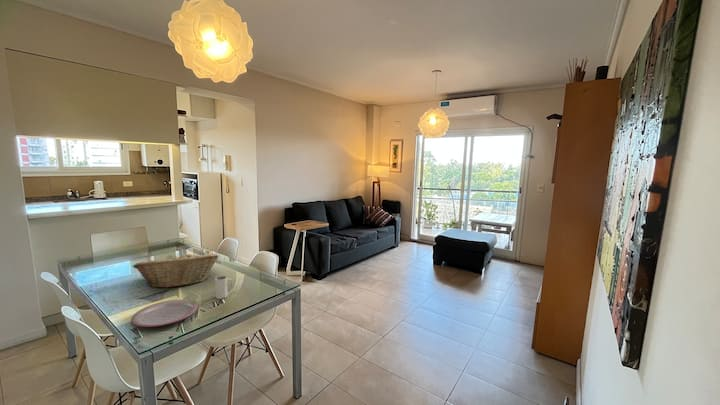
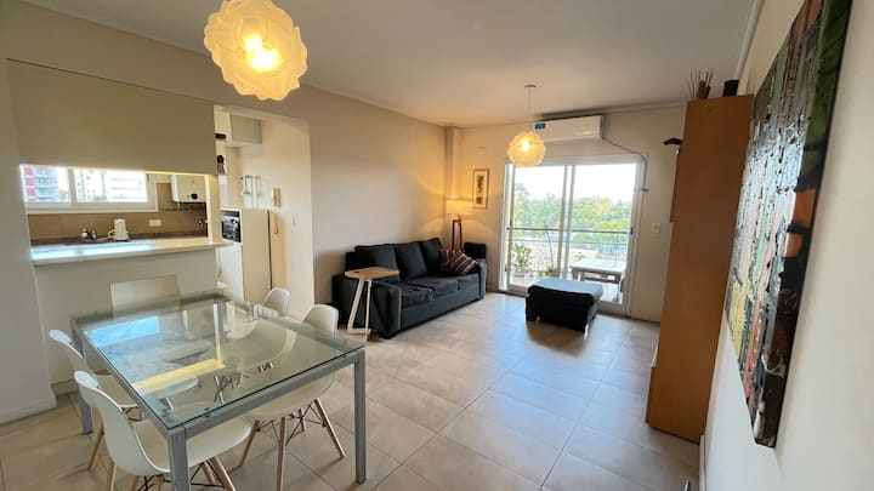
- fruit basket [132,252,220,288]
- mug [214,275,234,300]
- plate [130,299,199,328]
